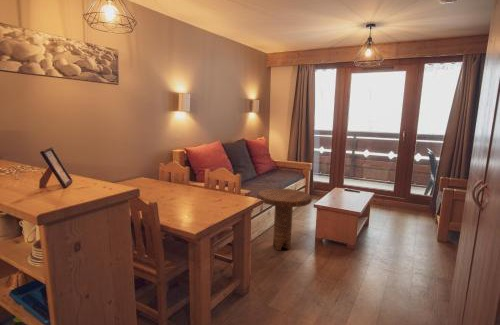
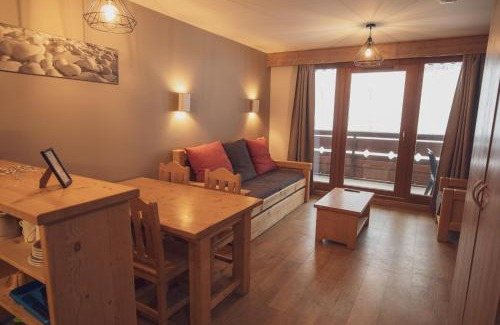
- side table [257,187,313,252]
